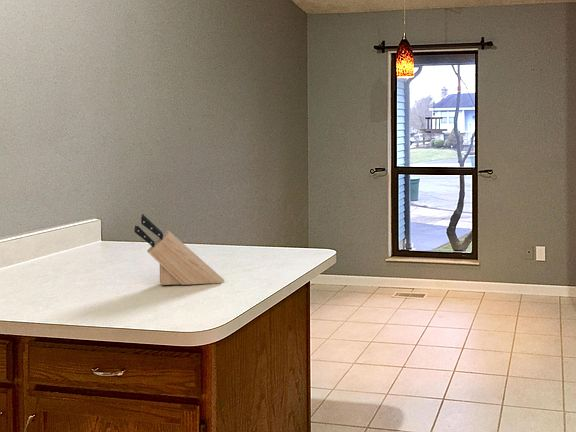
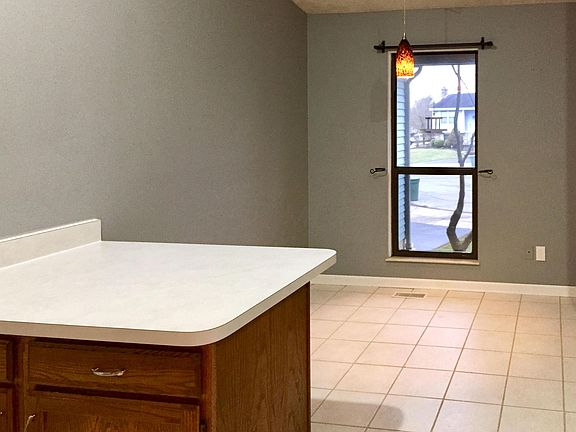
- knife block [133,213,225,286]
